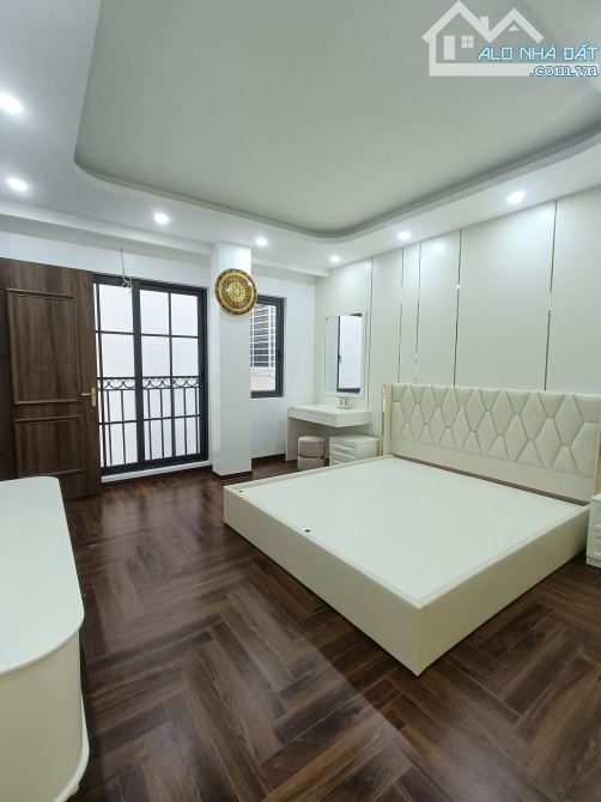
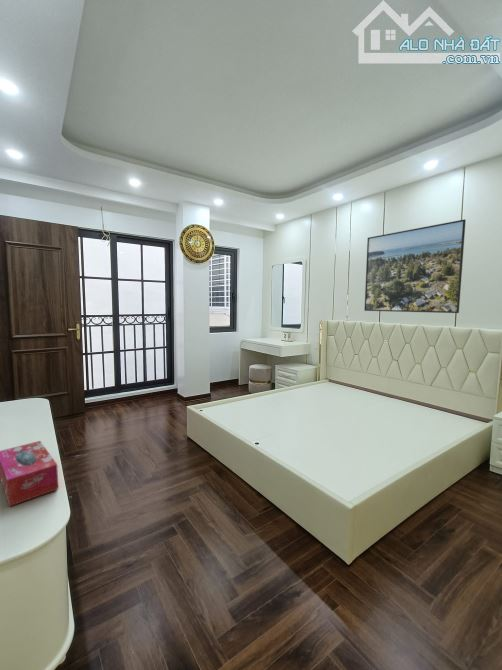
+ tissue box [0,440,59,507]
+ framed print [363,219,467,314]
